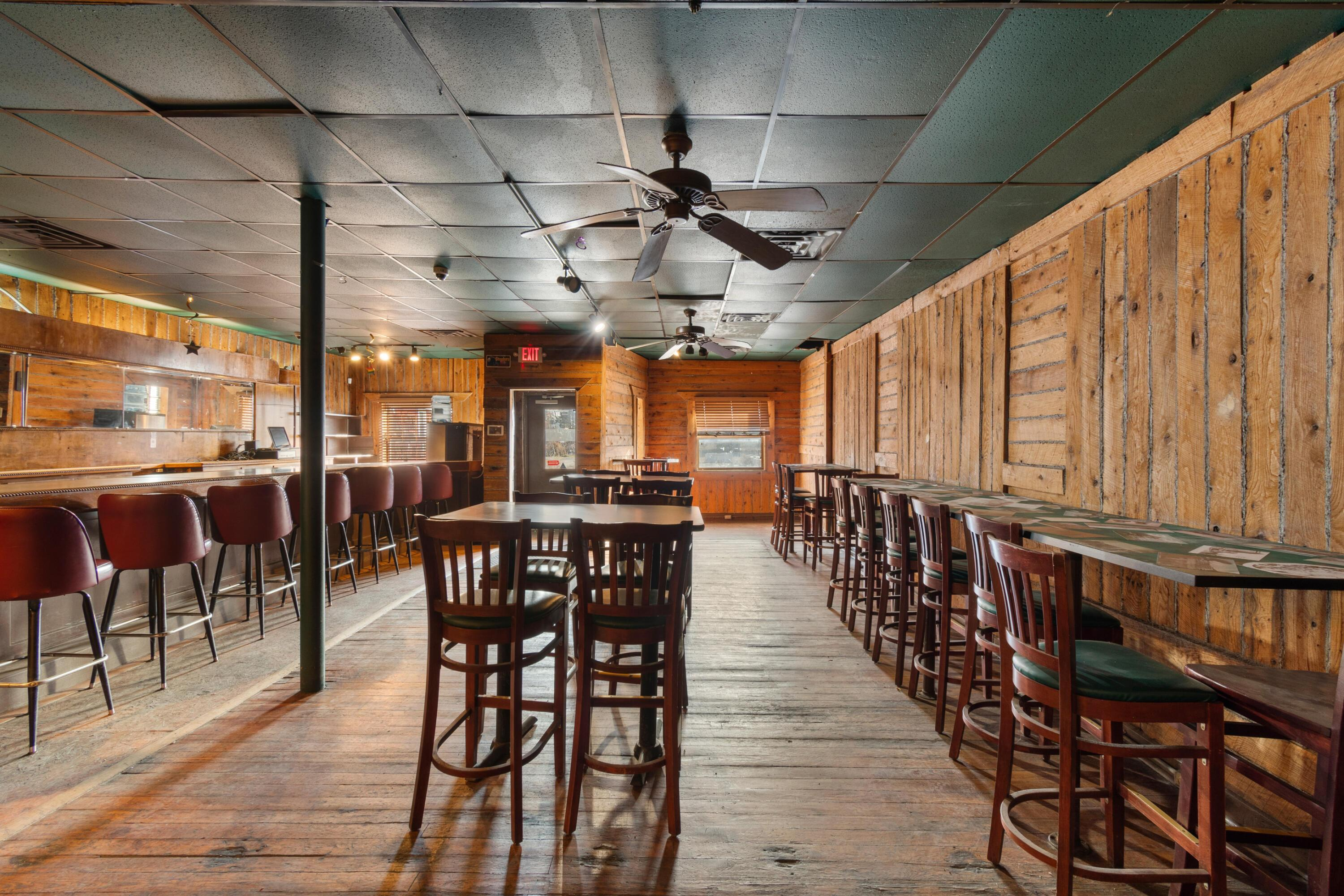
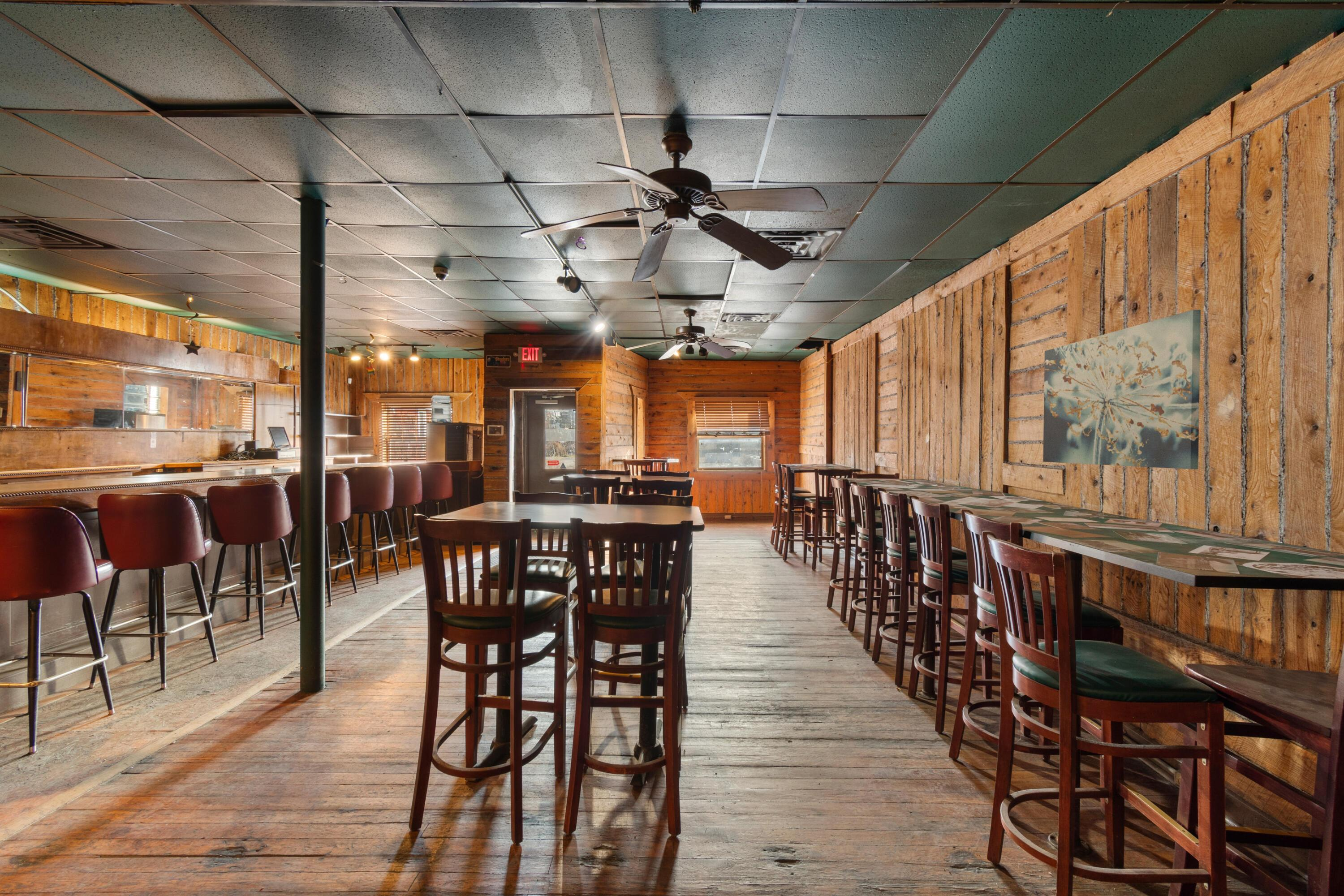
+ wall art [1042,309,1201,470]
